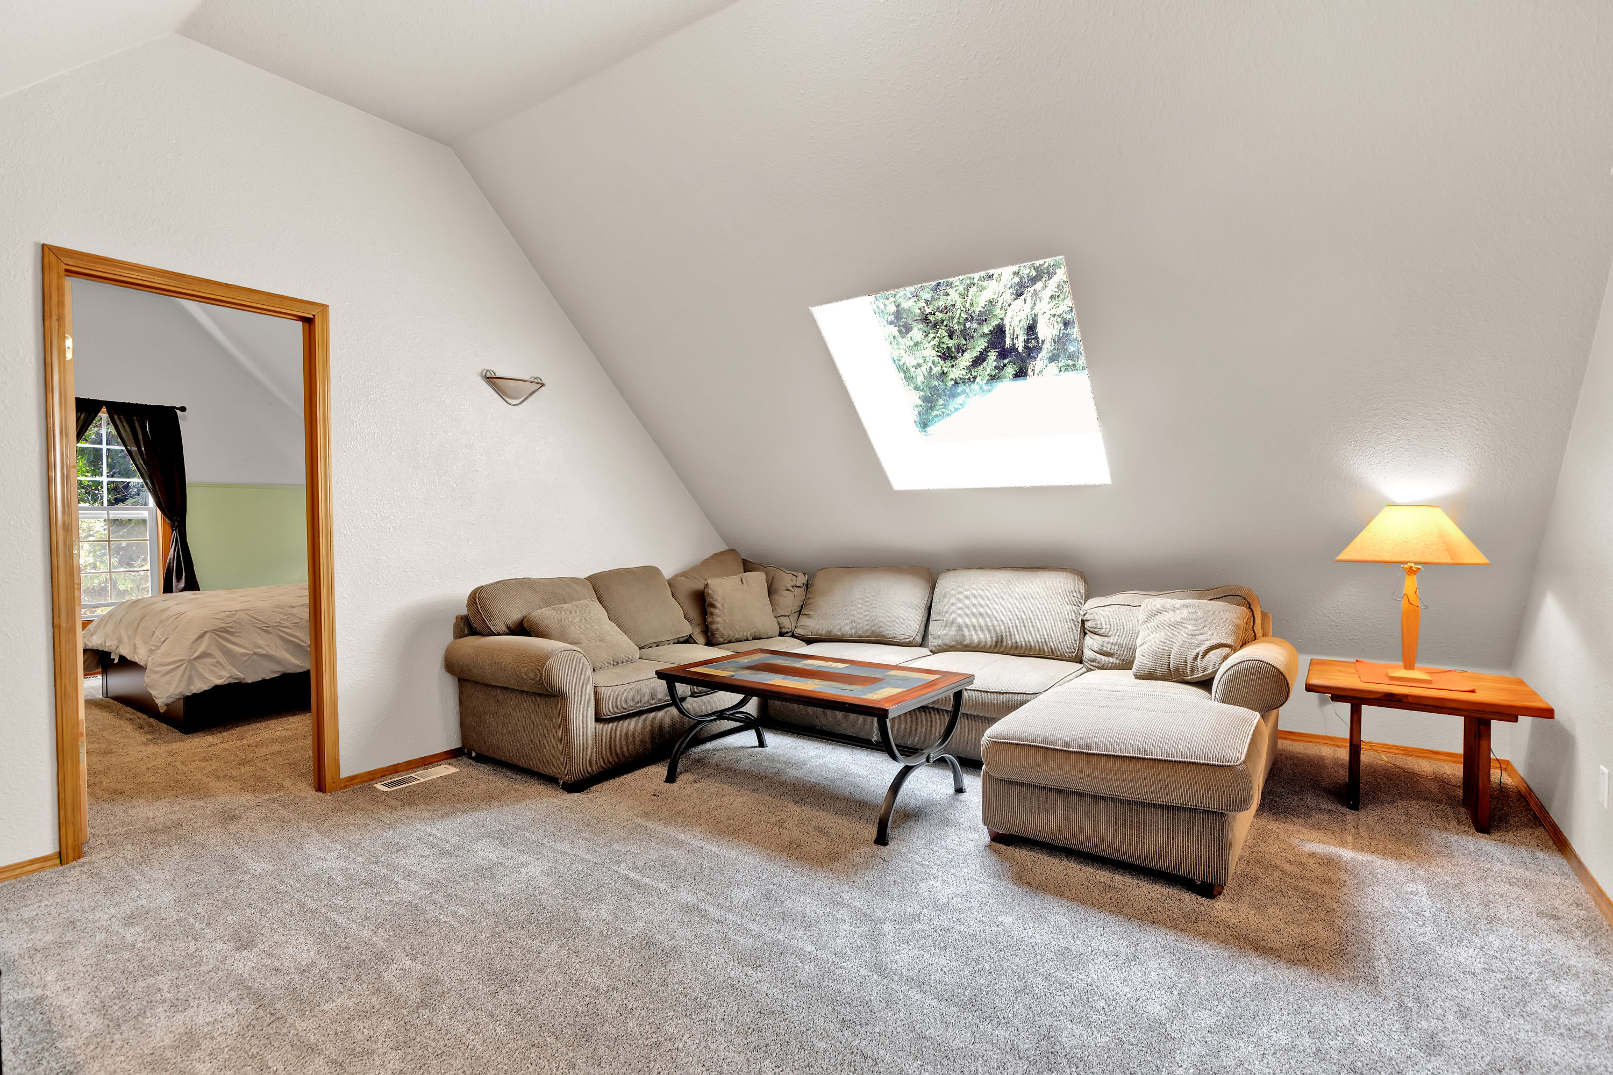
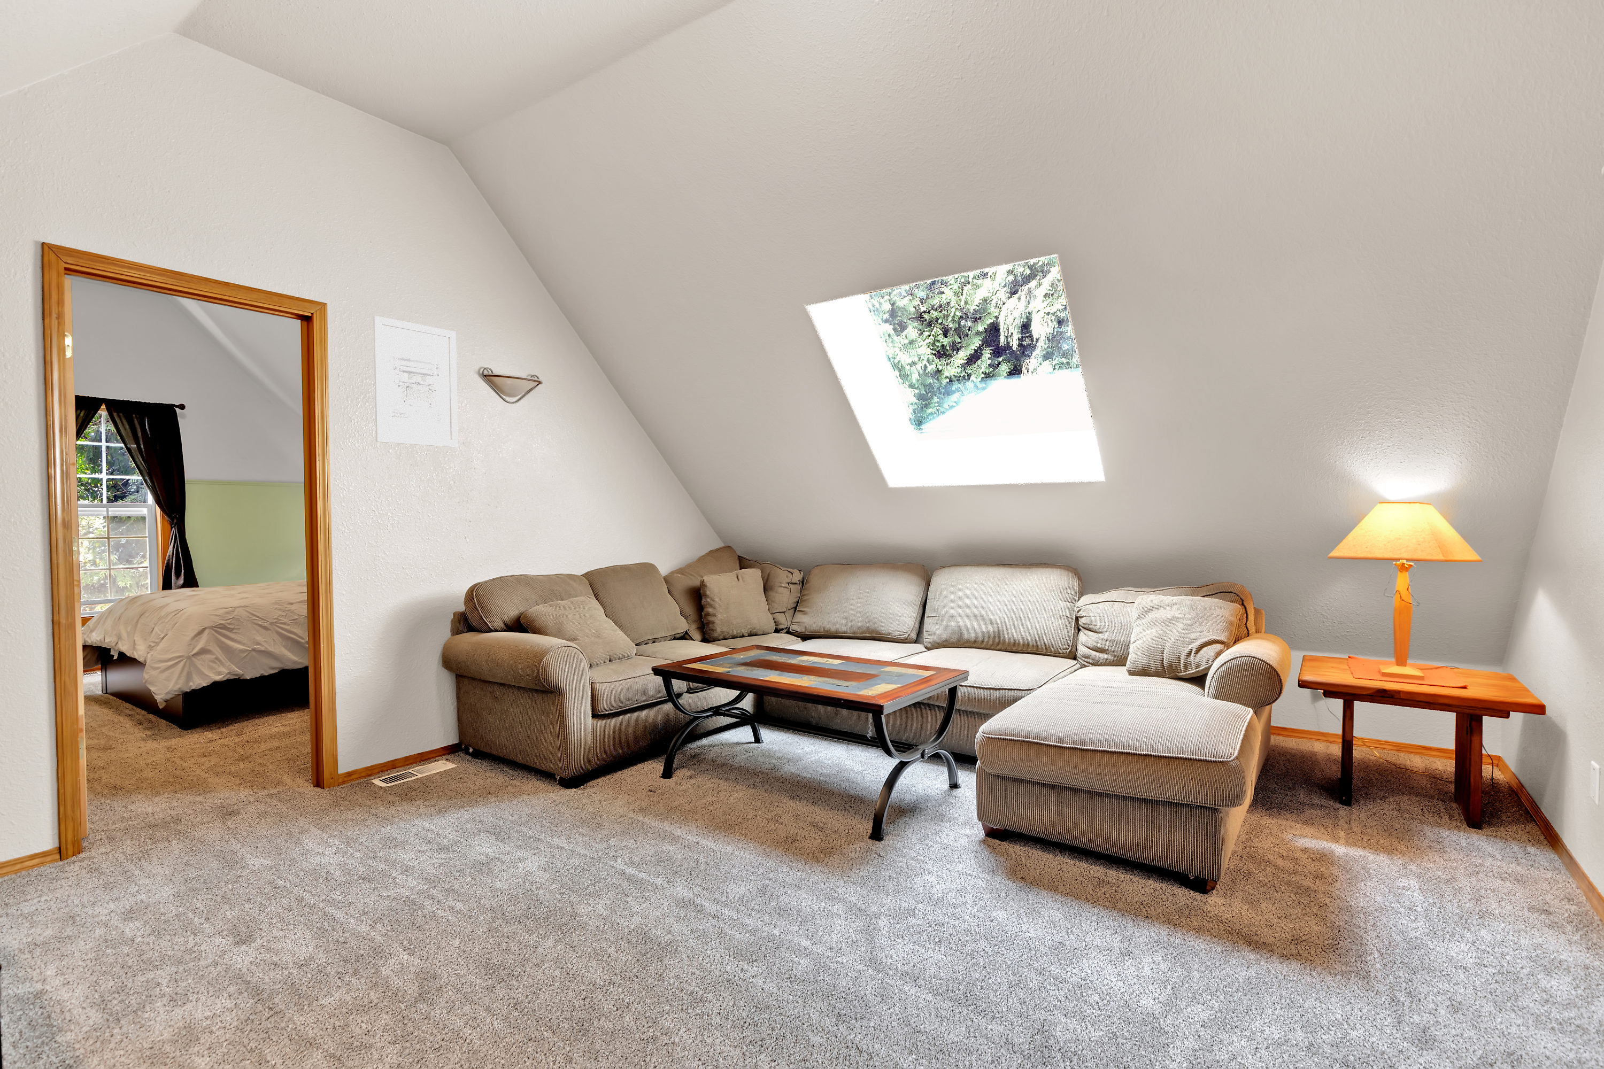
+ wall art [372,315,458,447]
